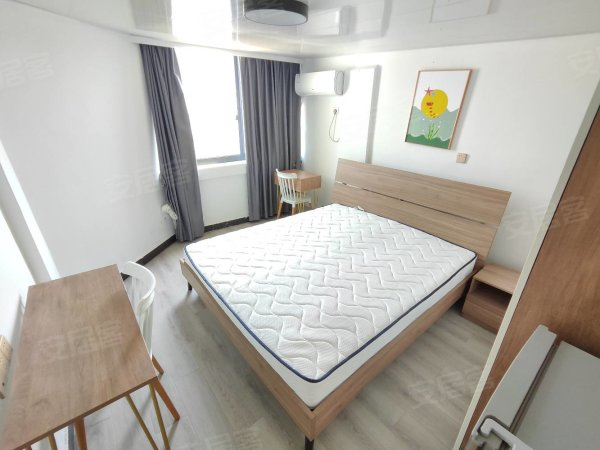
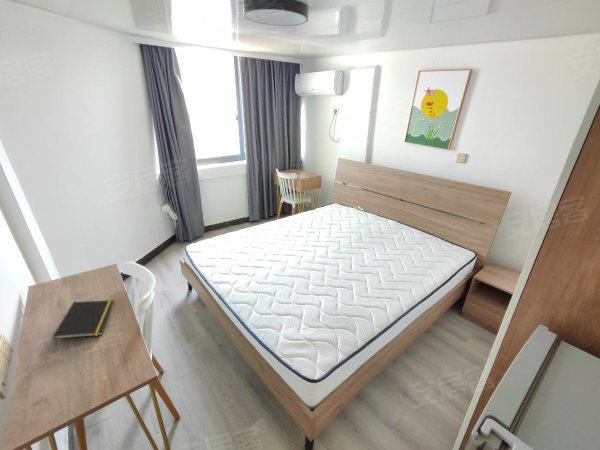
+ notepad [52,299,115,347]
